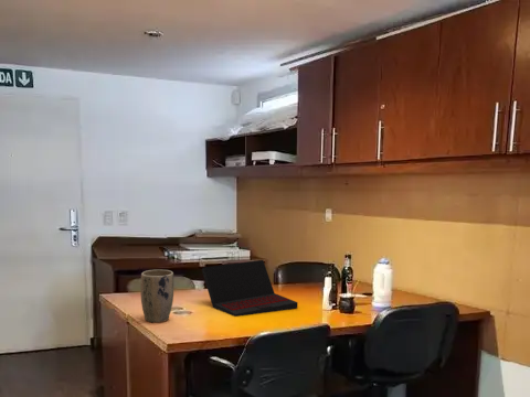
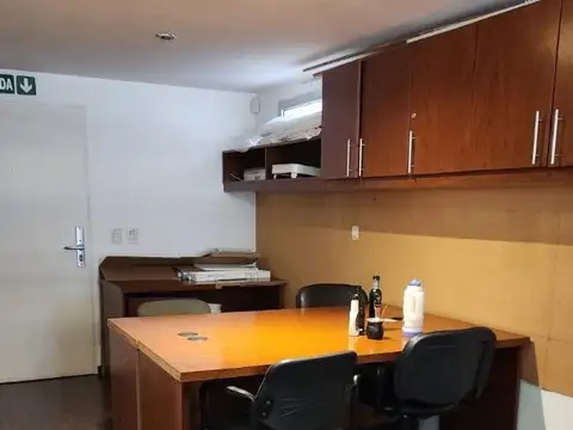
- plant pot [140,269,174,324]
- laptop [201,259,299,318]
